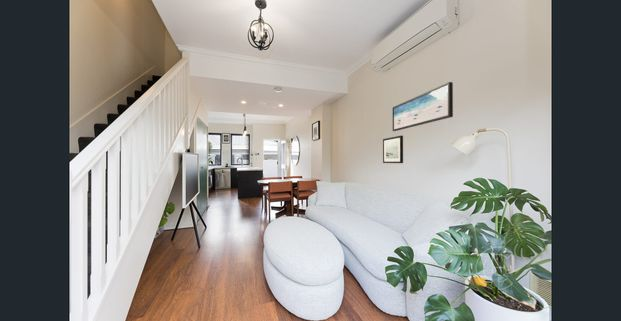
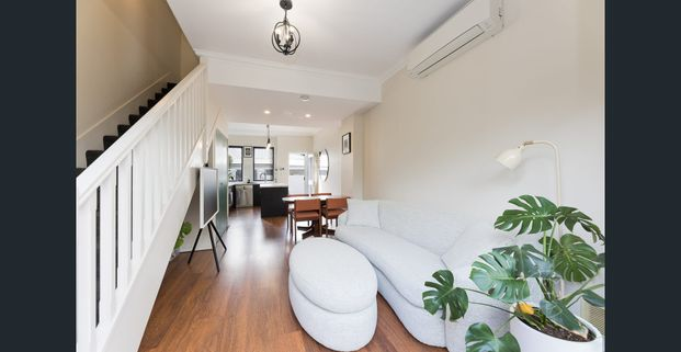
- wall art [392,81,454,132]
- wall art [382,135,404,164]
